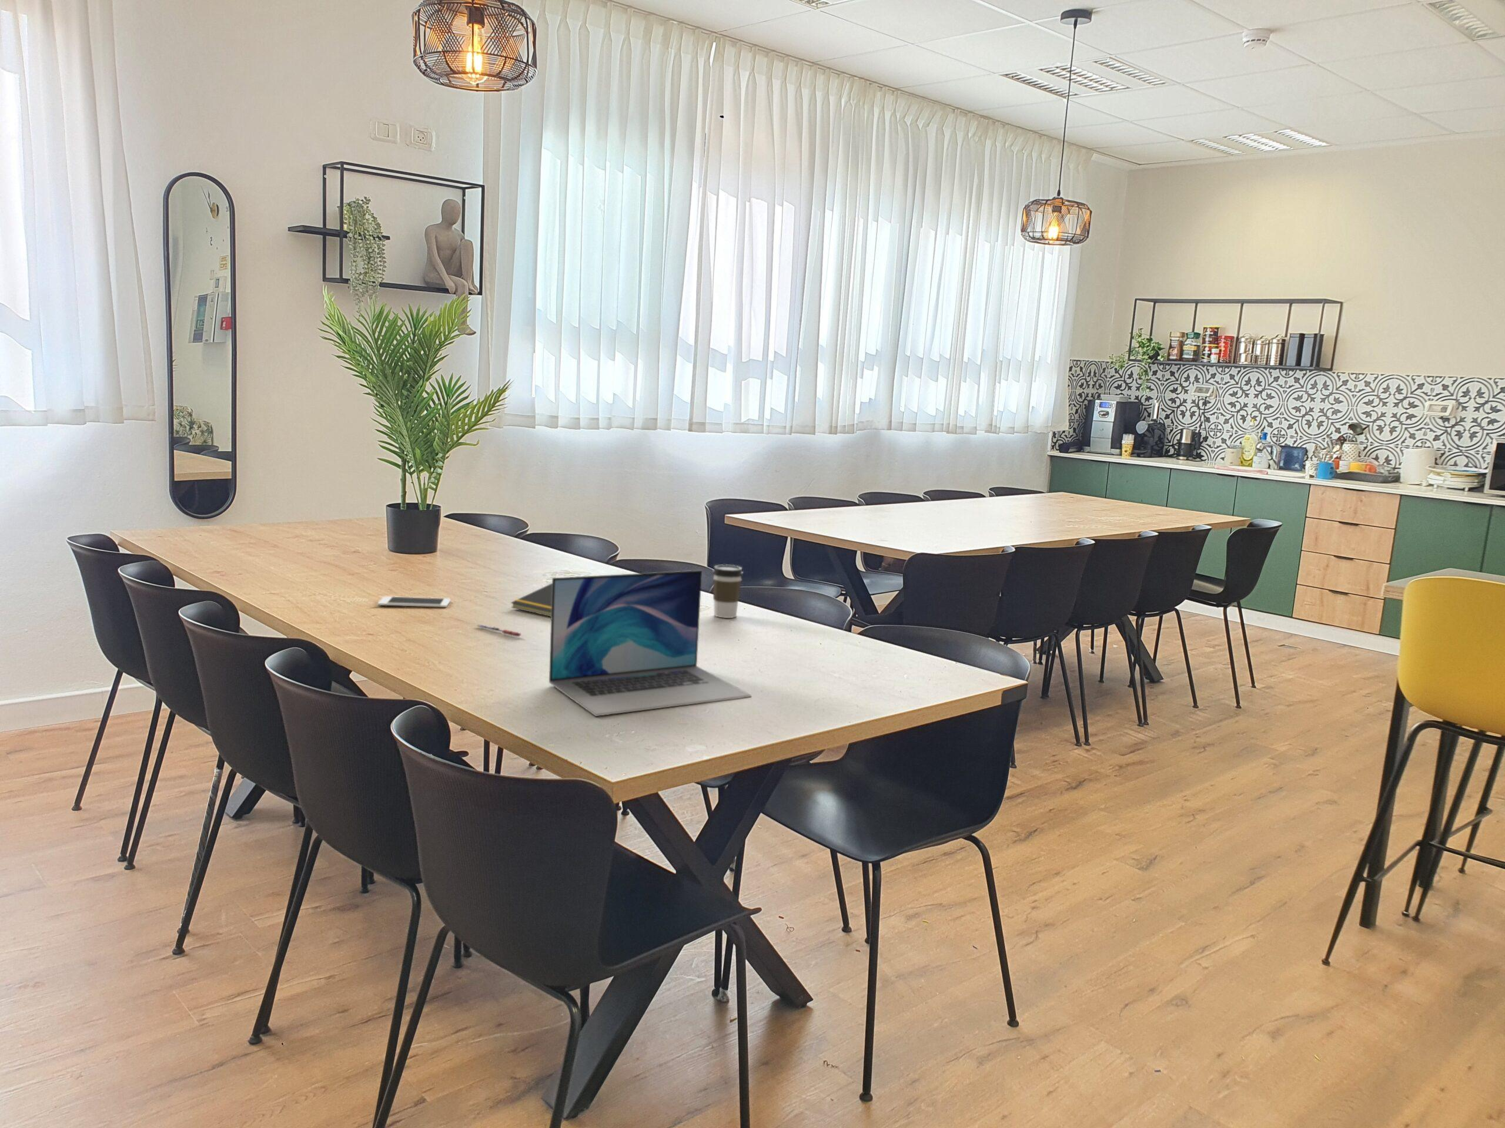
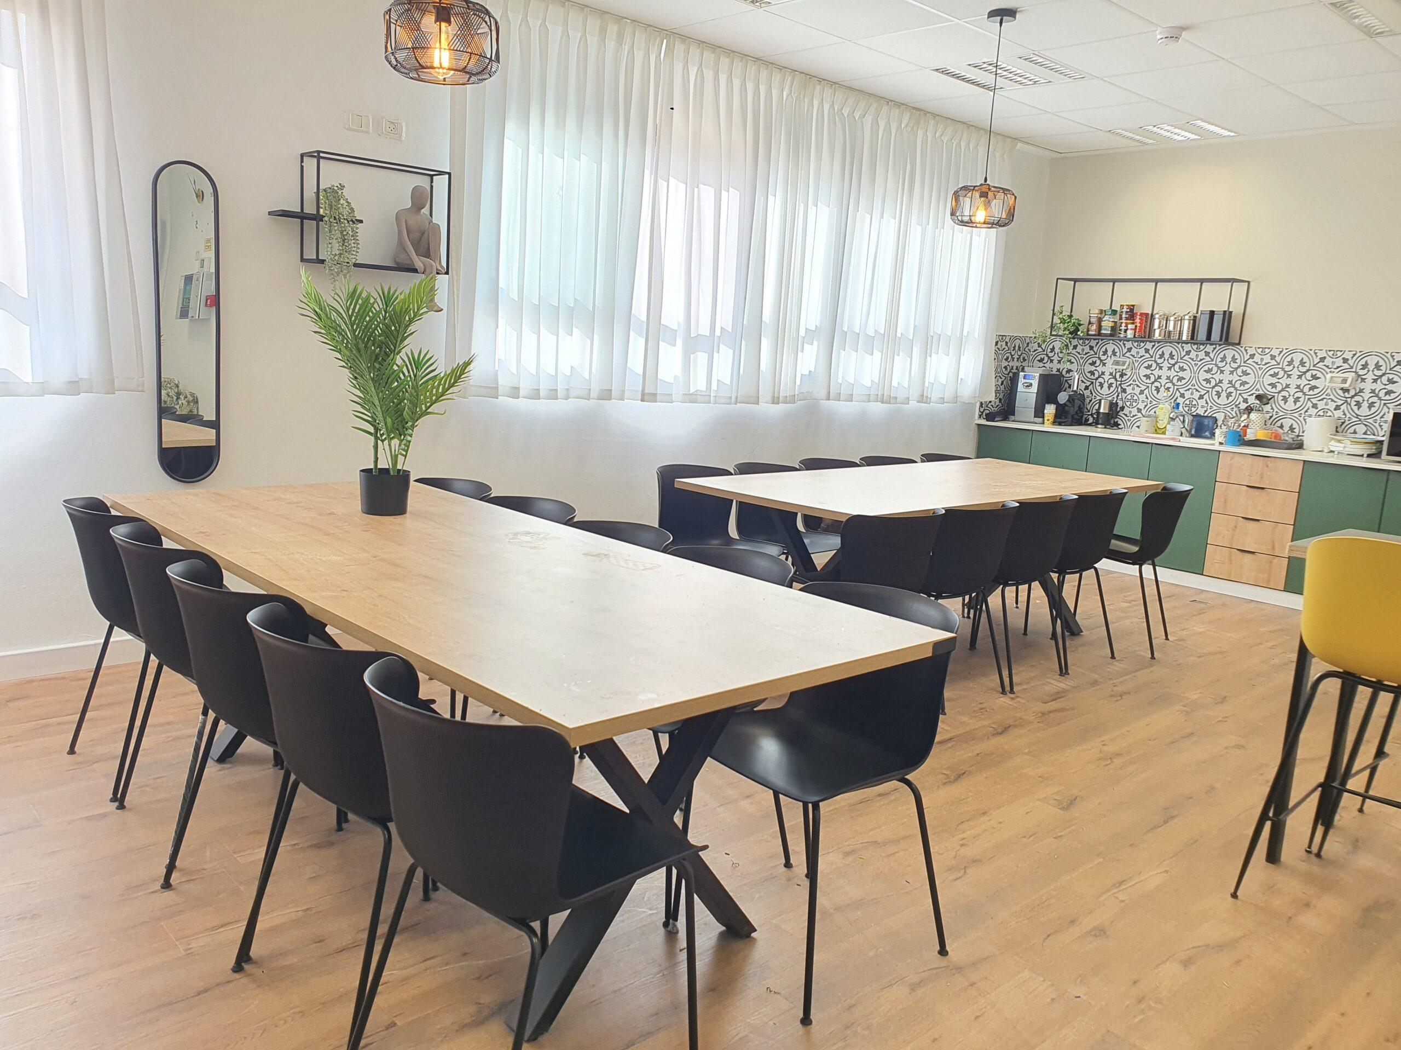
- coffee cup [712,564,743,619]
- notepad [511,583,552,617]
- cell phone [377,596,451,608]
- laptop [549,570,752,717]
- pen [476,624,521,637]
